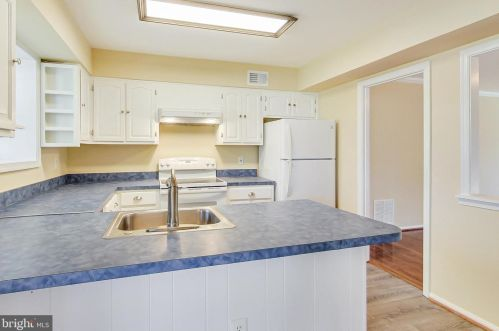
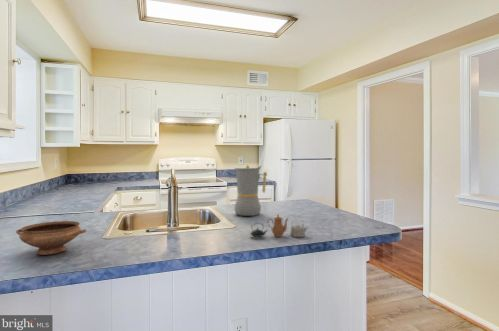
+ teapot [249,213,309,238]
+ coffee maker [233,164,268,217]
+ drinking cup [15,220,87,256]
